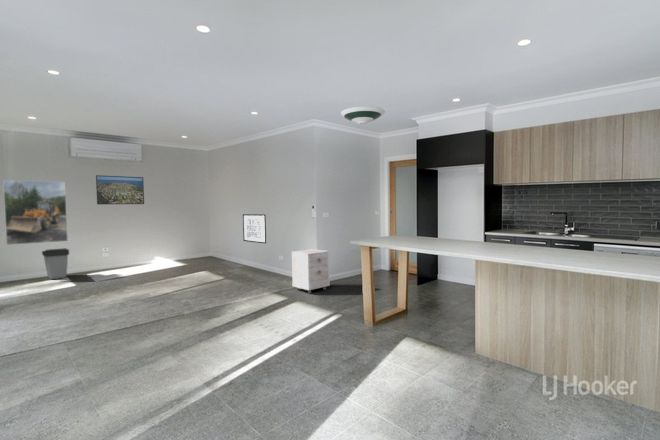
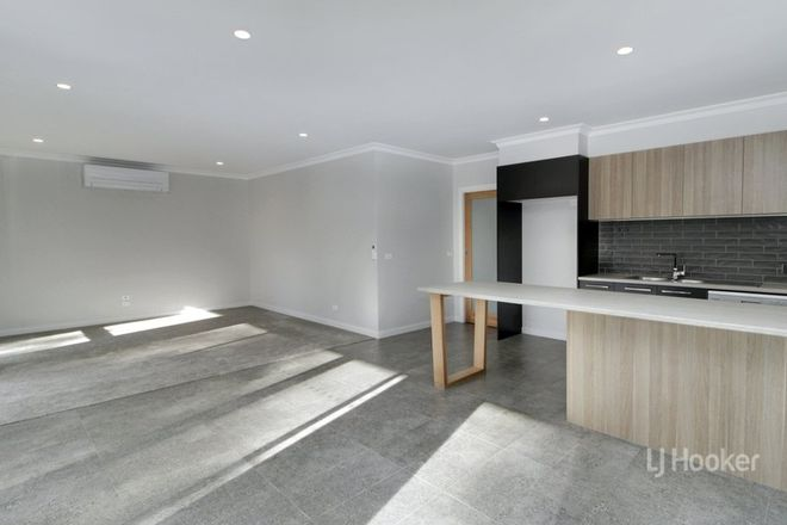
- trash can [41,247,70,280]
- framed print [95,174,145,205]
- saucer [340,105,385,125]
- cabinet [291,248,331,294]
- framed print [2,179,69,246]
- mirror [242,213,267,245]
